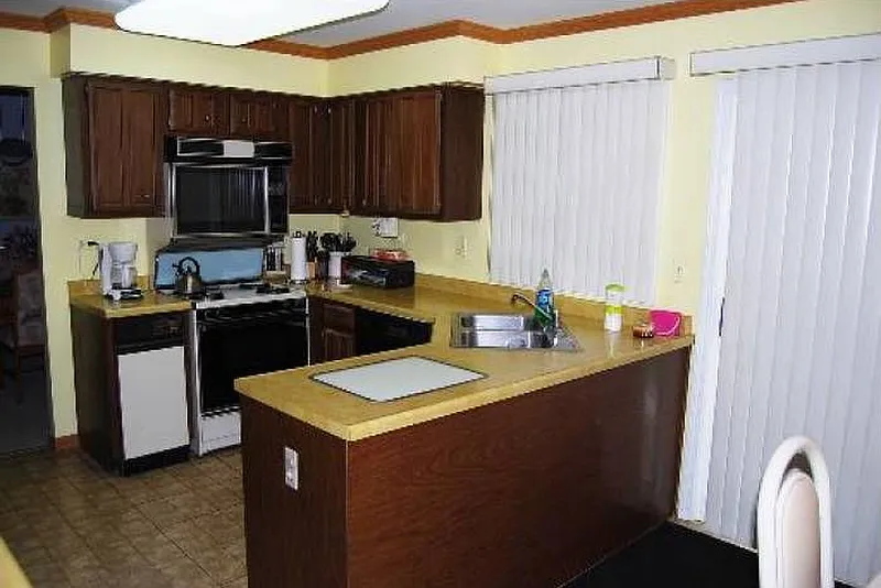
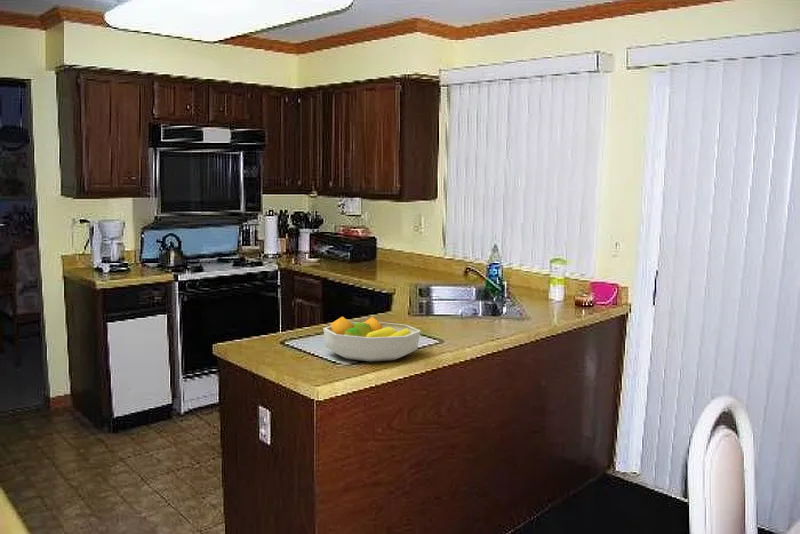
+ fruit bowl [322,316,422,362]
